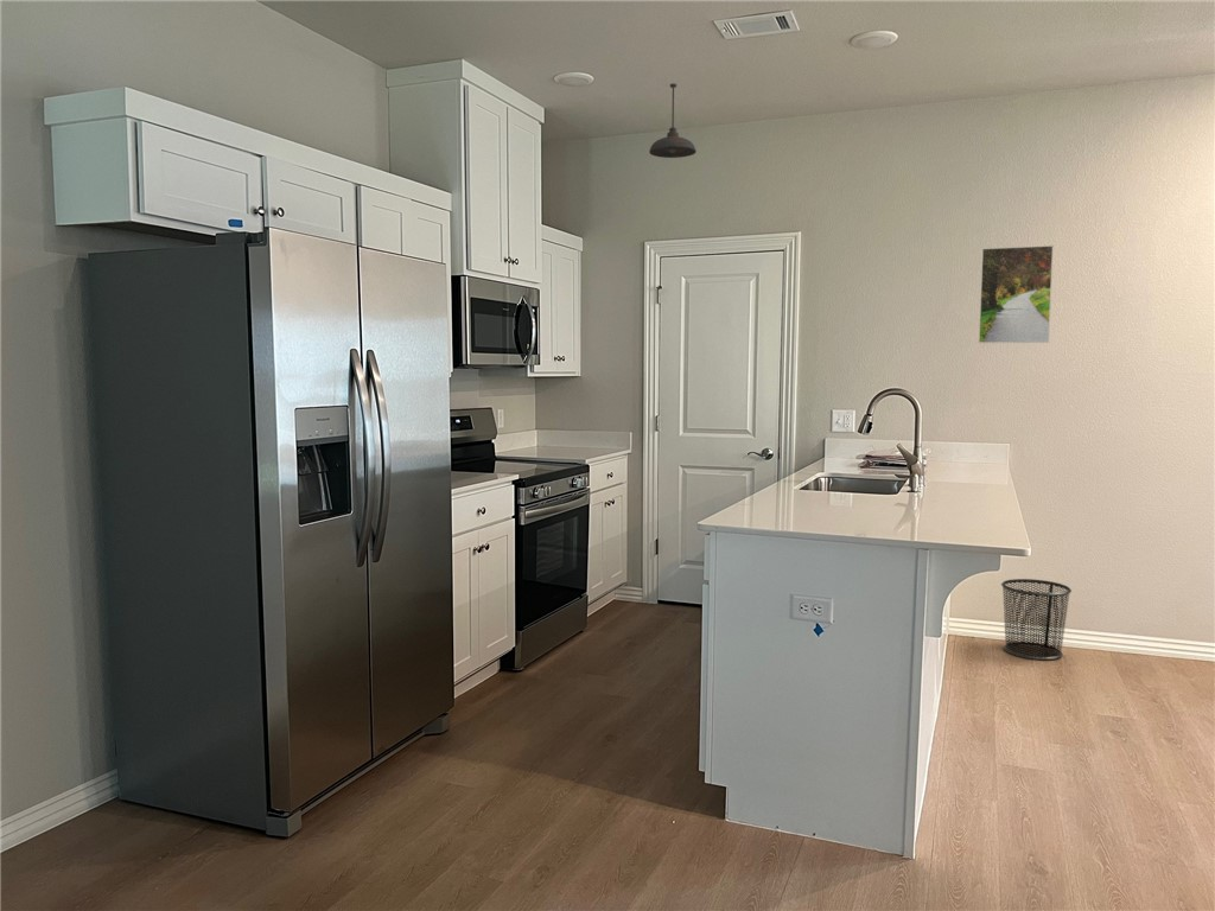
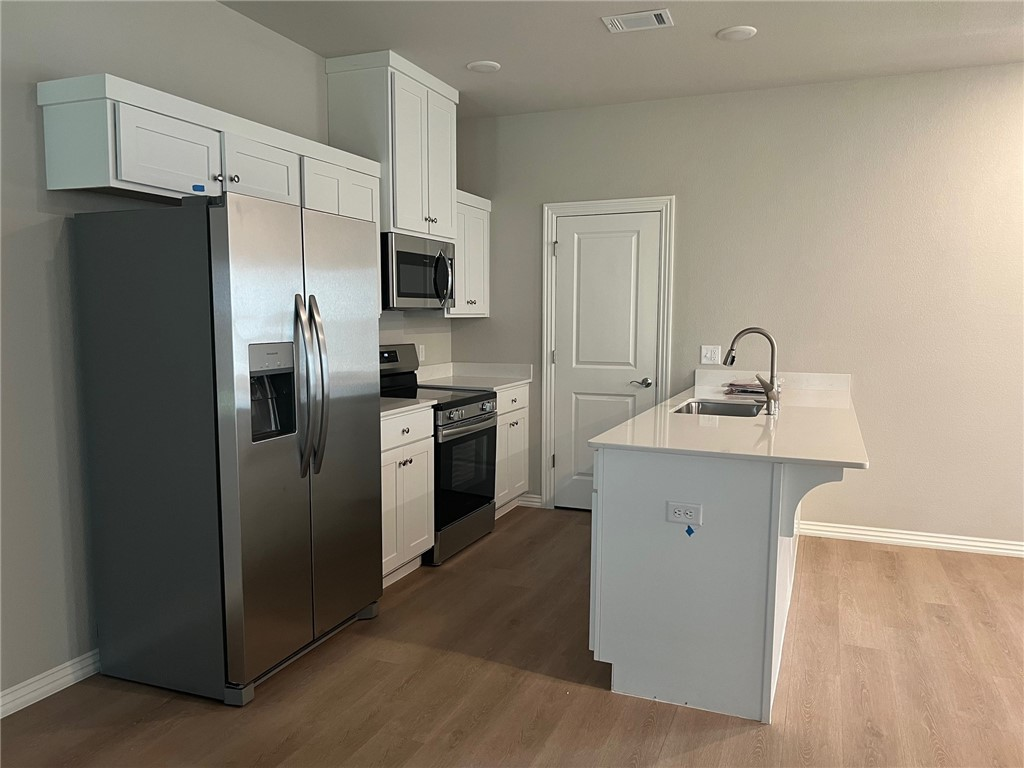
- waste bin [1000,578,1073,662]
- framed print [978,244,1055,344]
- pendant light [648,82,698,159]
